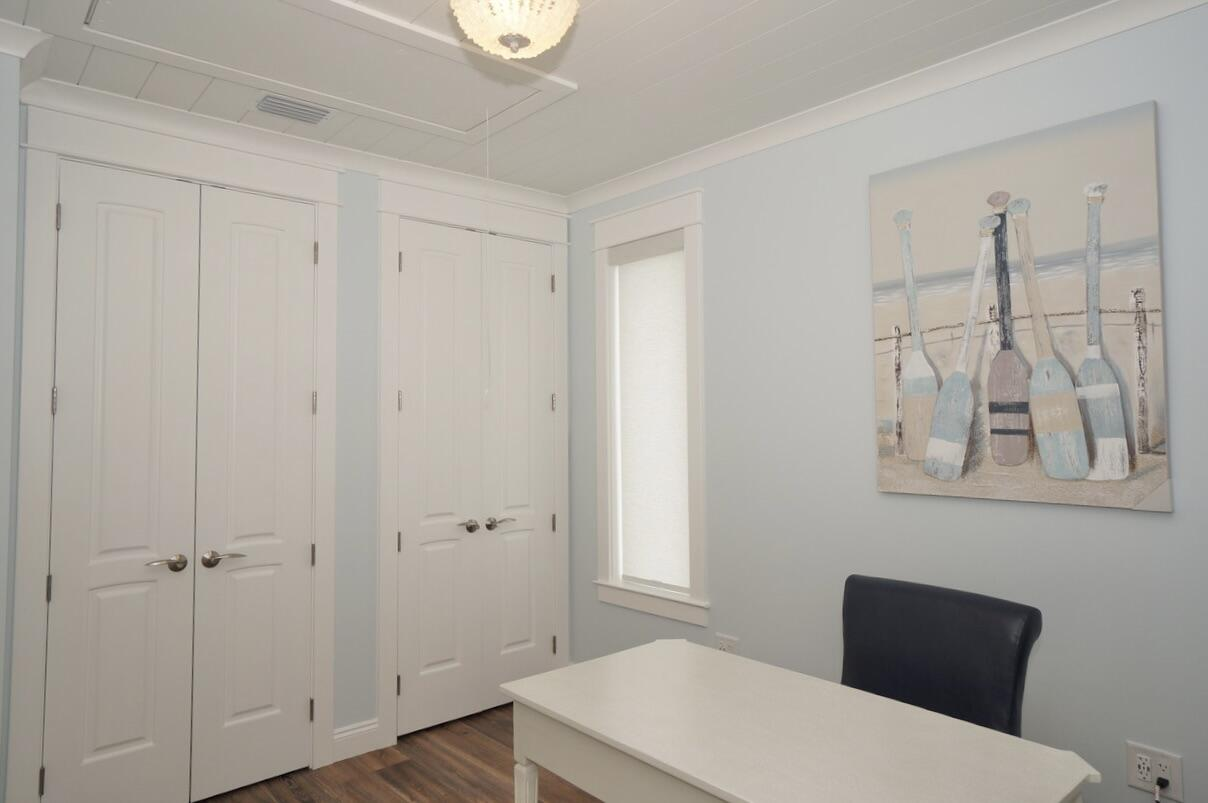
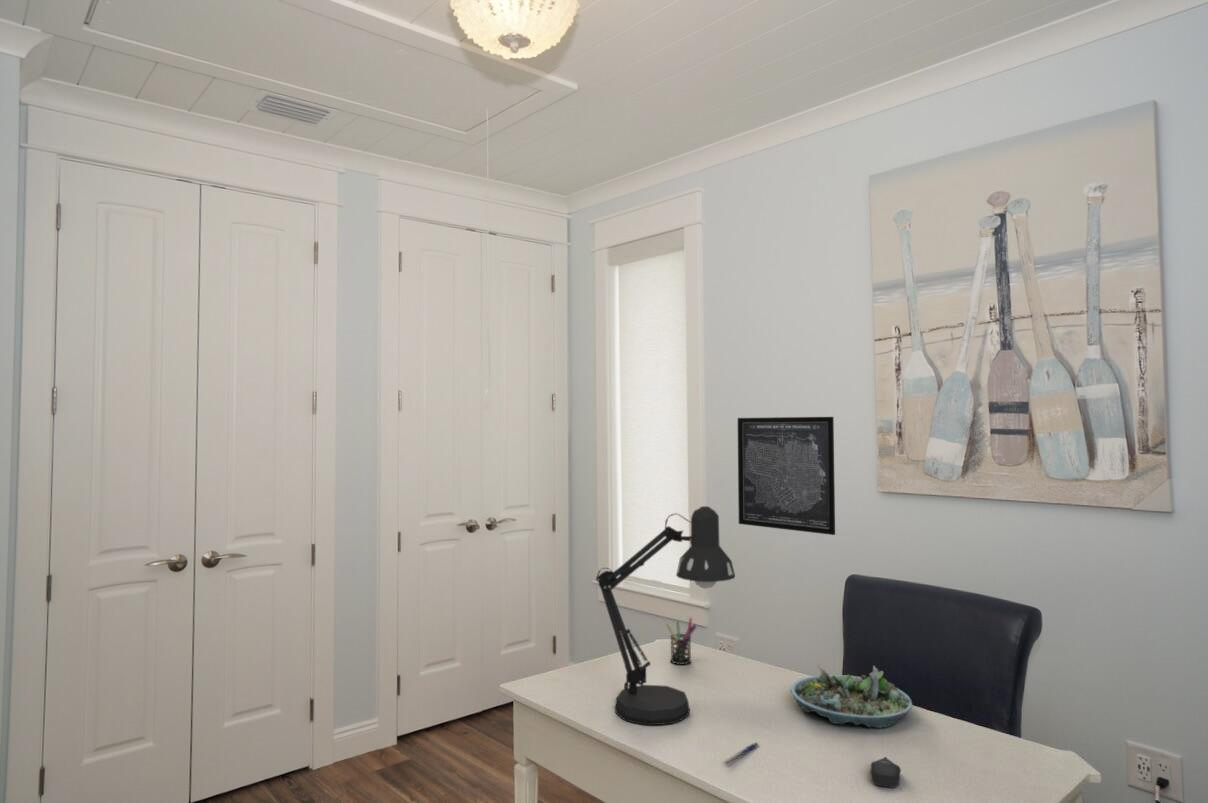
+ pen holder [665,617,697,666]
+ pen [723,741,761,766]
+ computer mouse [869,756,902,789]
+ wall art [737,416,836,536]
+ desk lamp [595,505,736,726]
+ succulent planter [790,664,914,729]
